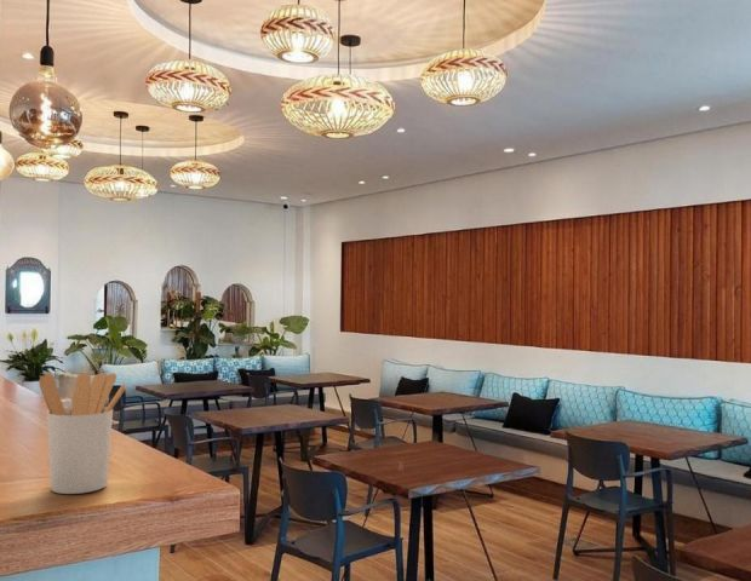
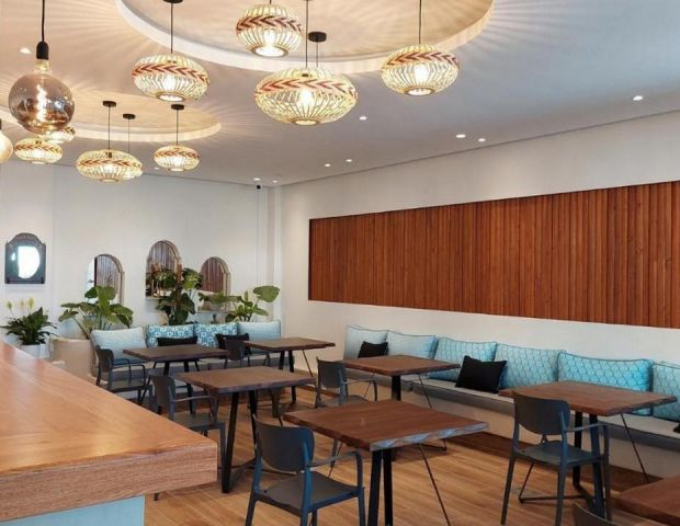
- utensil holder [38,372,127,495]
